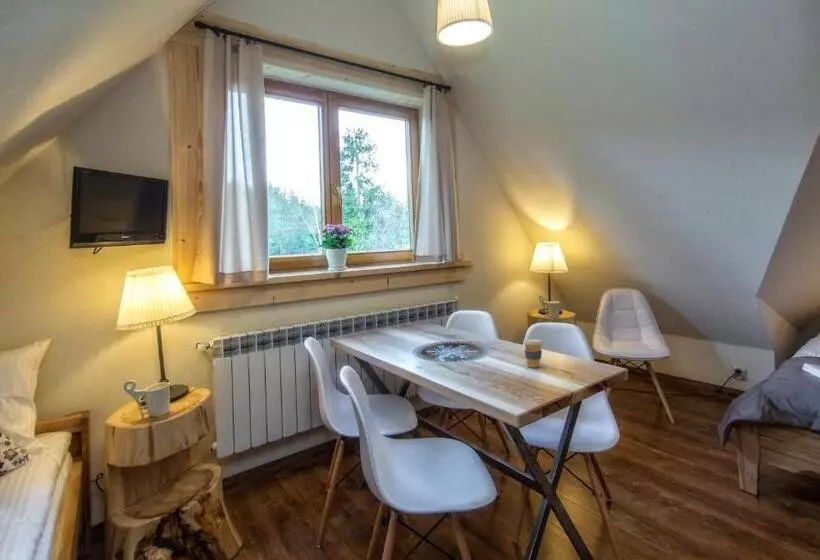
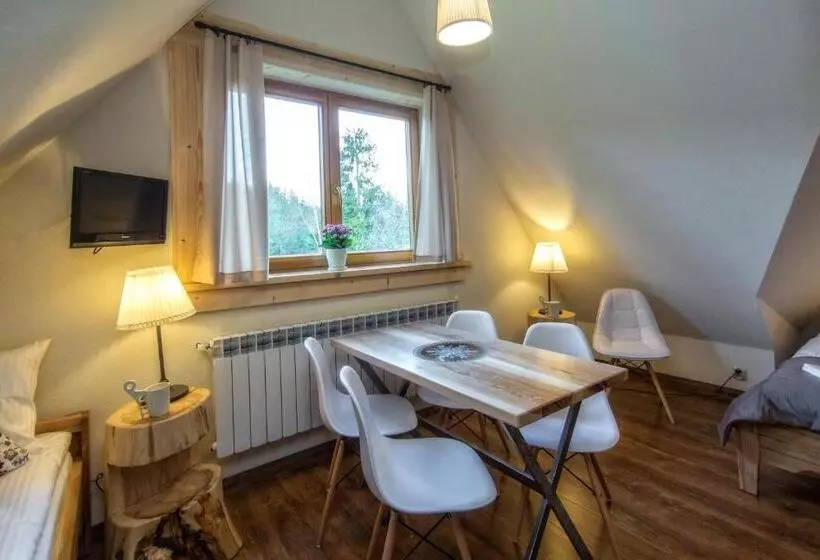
- coffee cup [522,338,544,369]
